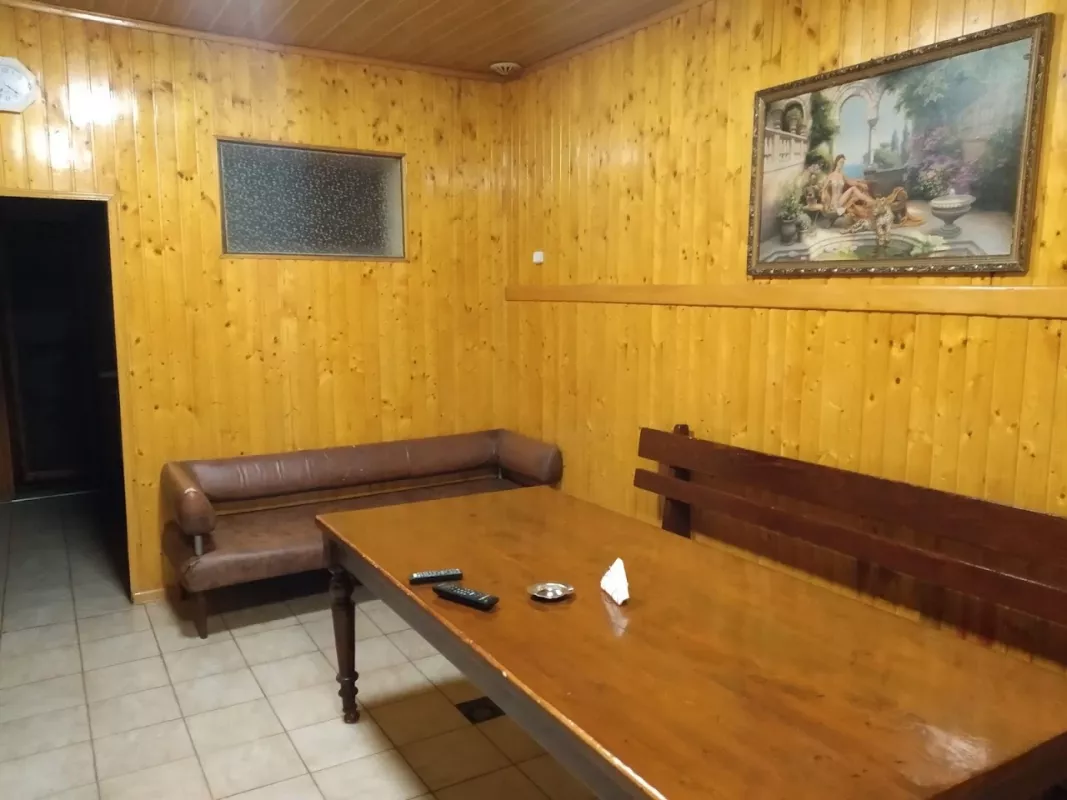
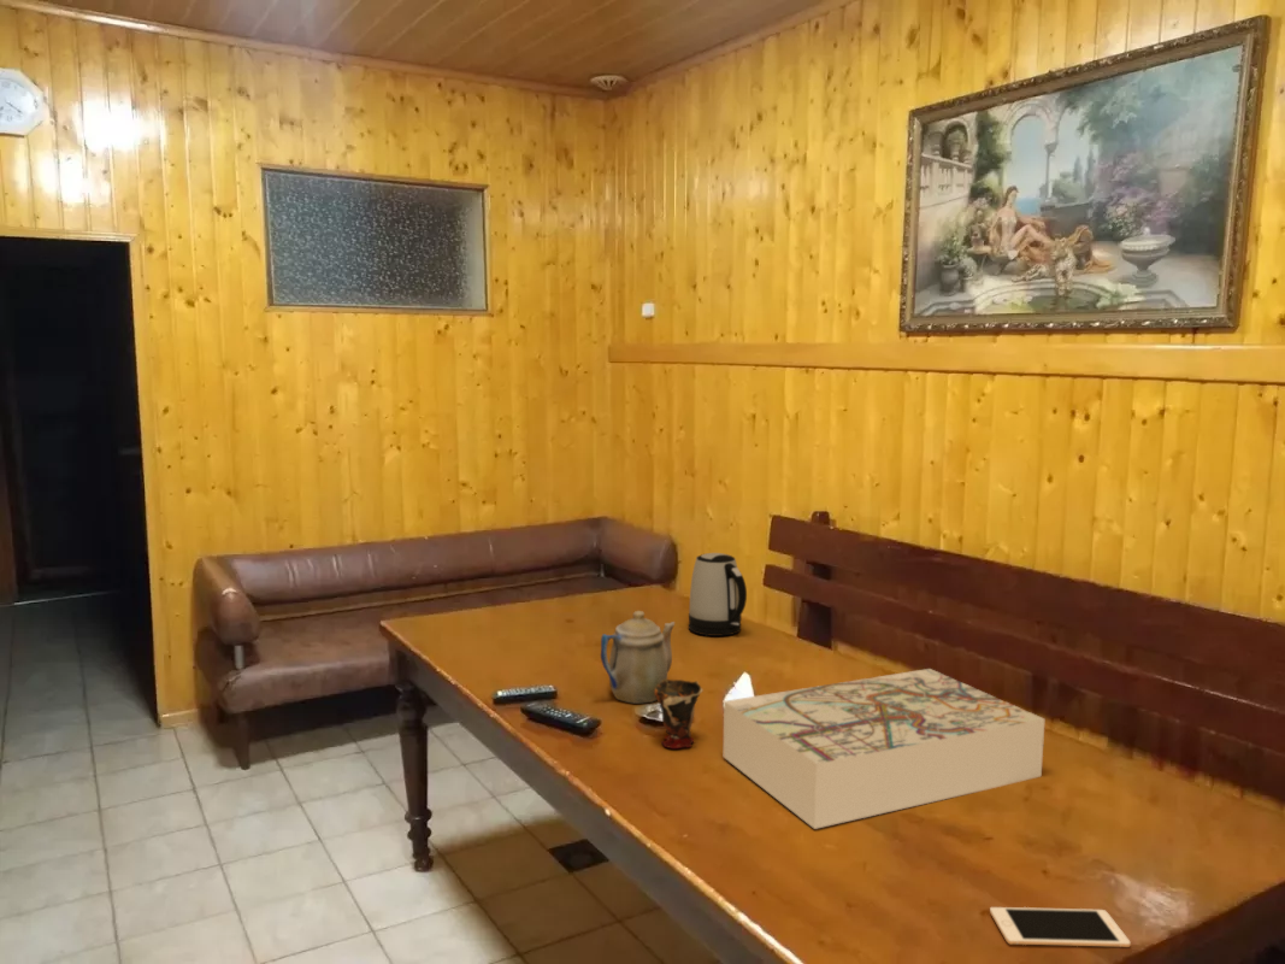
+ board game [723,668,1045,830]
+ teapot [600,610,676,705]
+ cell phone [989,906,1132,948]
+ cup [655,678,705,750]
+ kettle [688,552,748,637]
